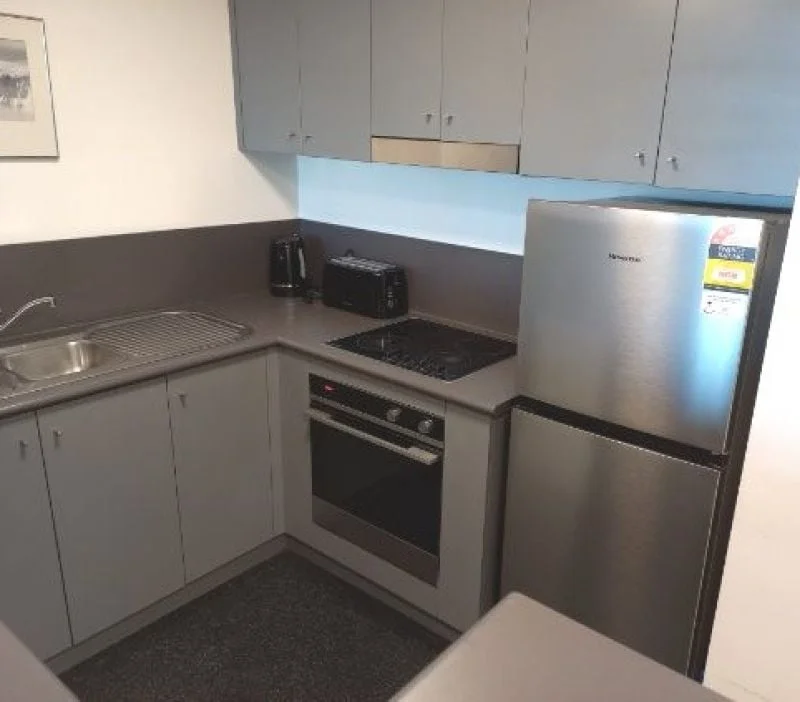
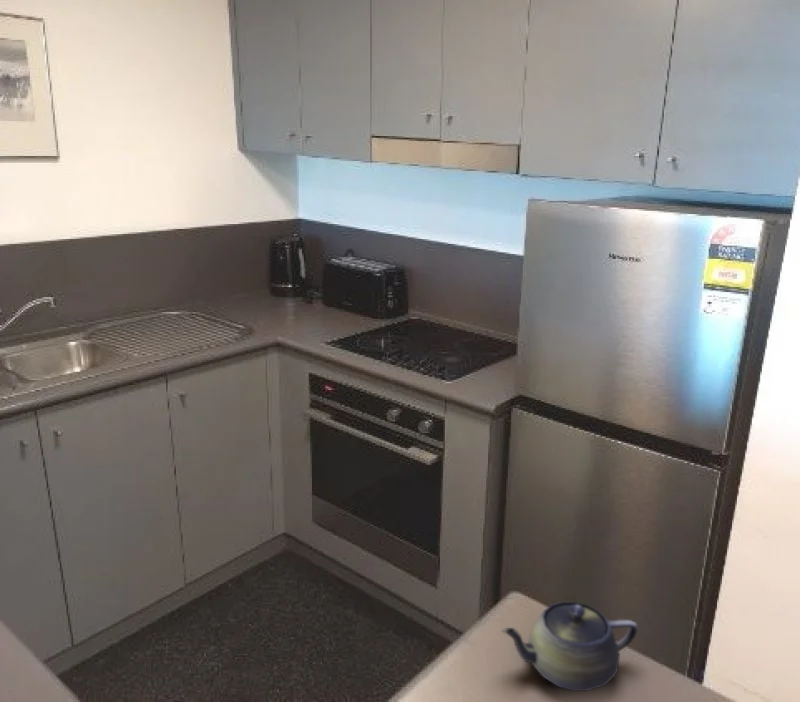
+ teapot [500,601,639,692]
